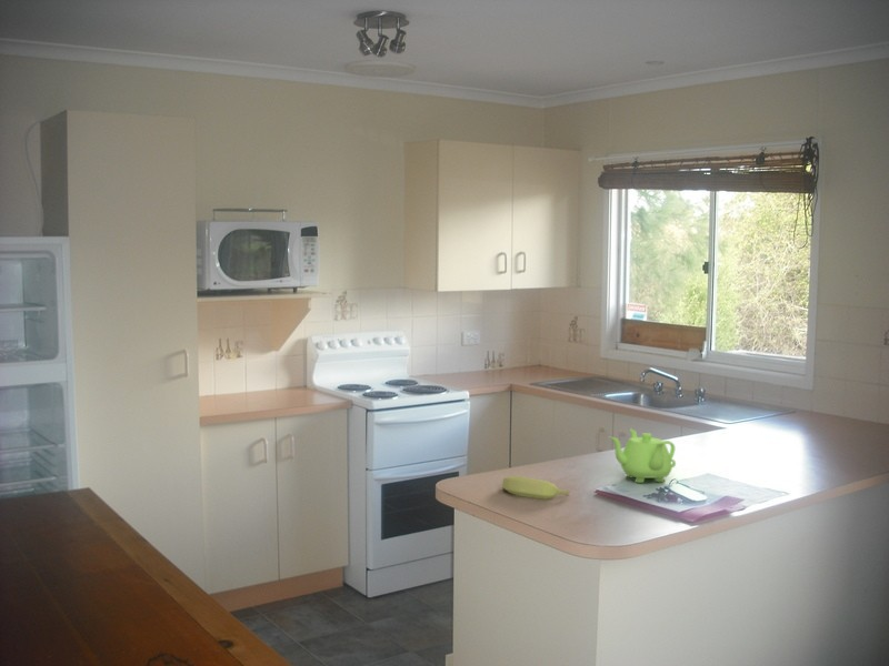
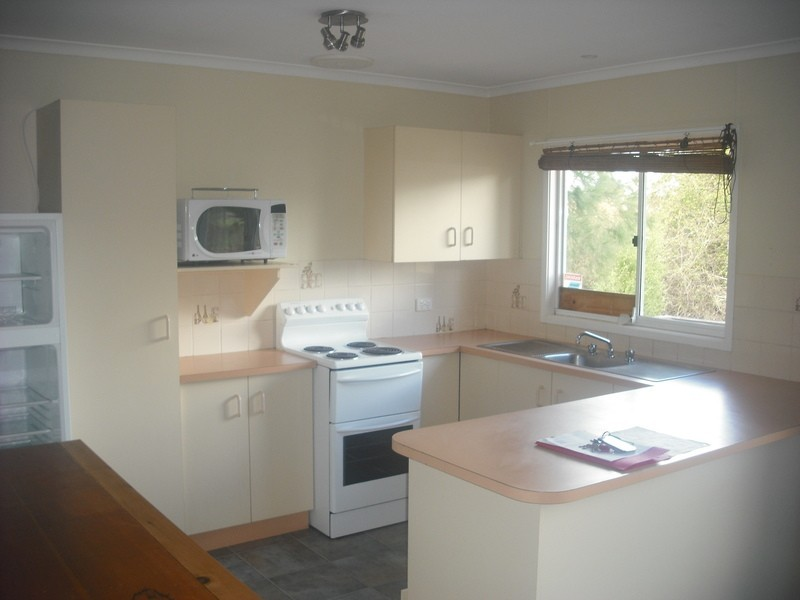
- banana [501,475,571,501]
- teapot [608,427,677,484]
